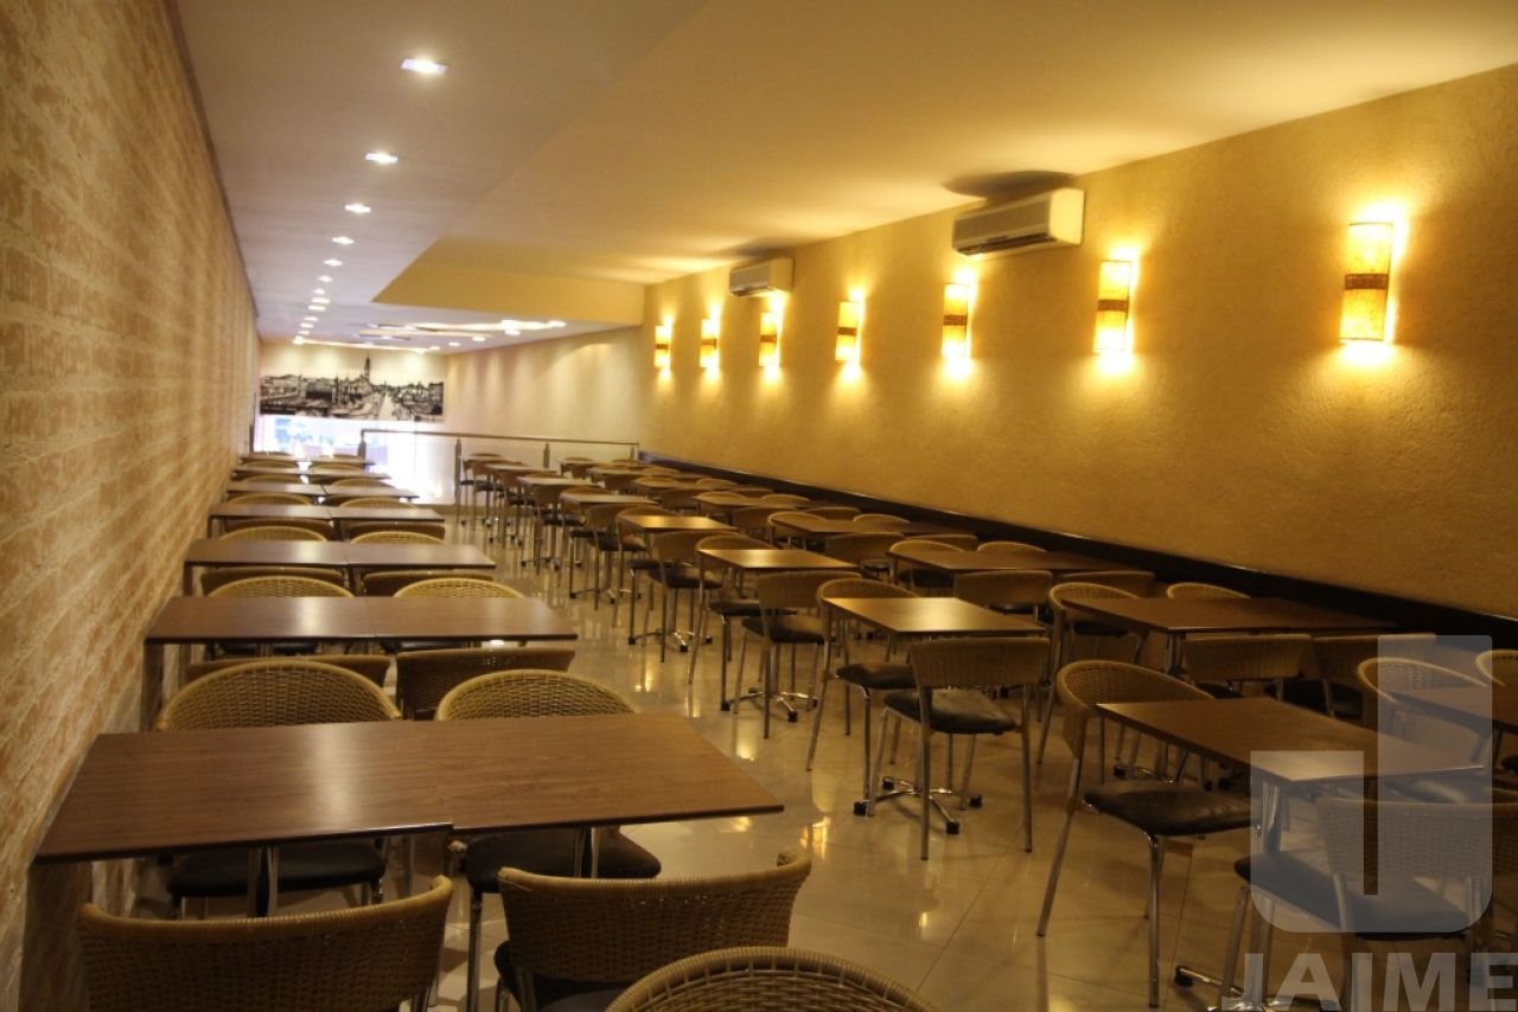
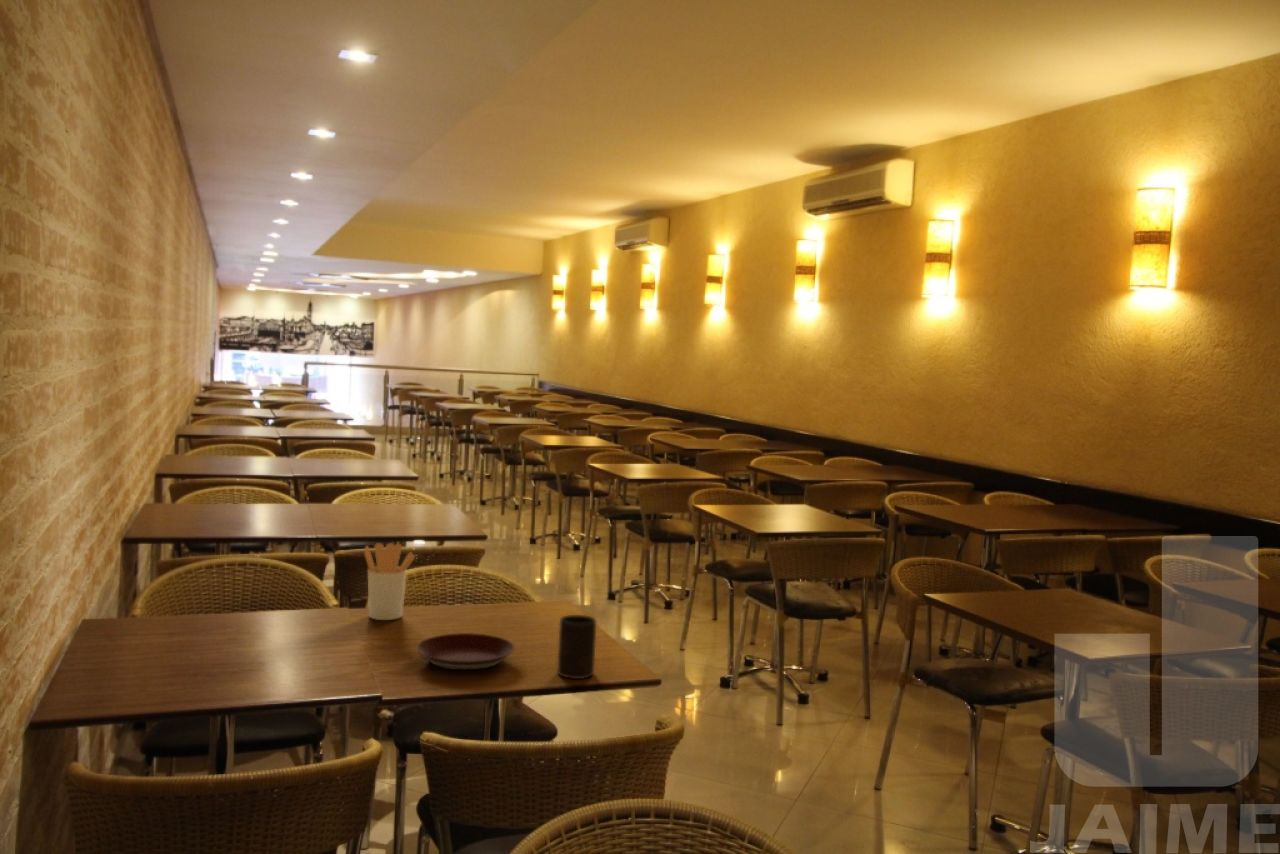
+ cup [556,614,598,680]
+ utensil holder [363,542,416,621]
+ plate [416,632,516,671]
